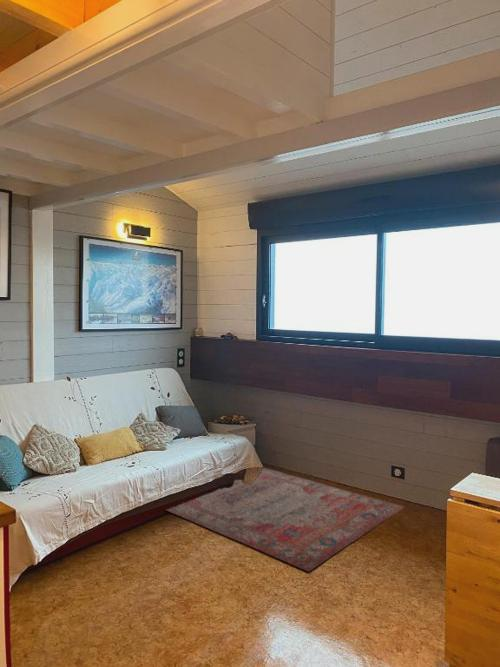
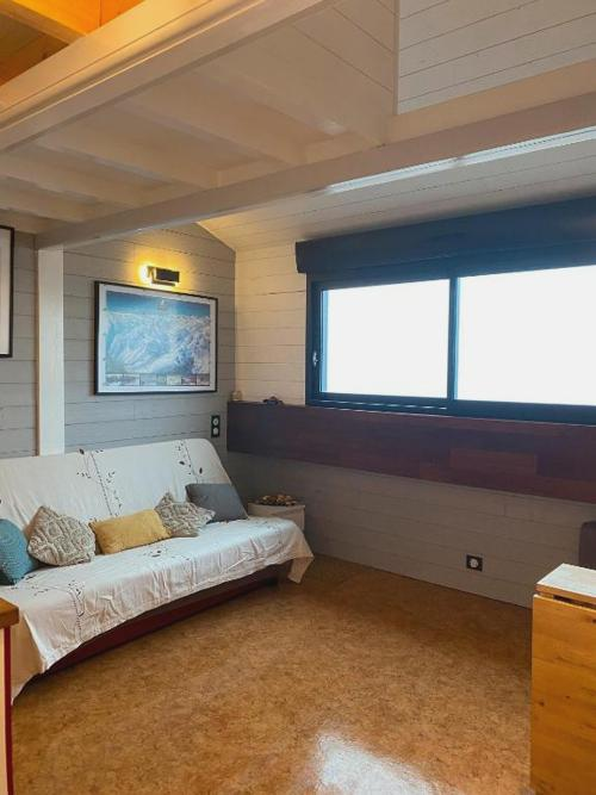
- rug [166,467,405,572]
